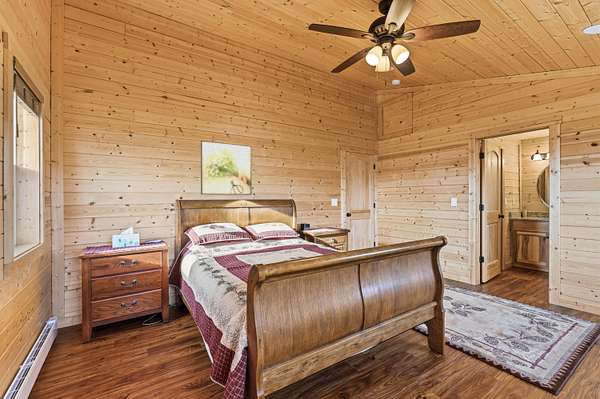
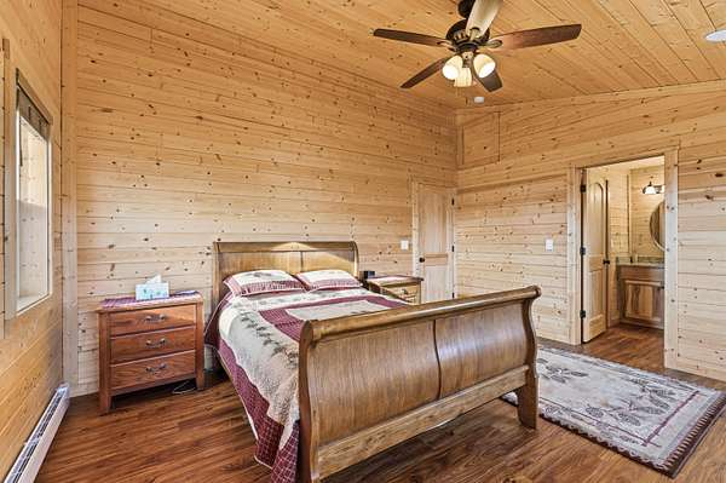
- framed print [200,140,252,196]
